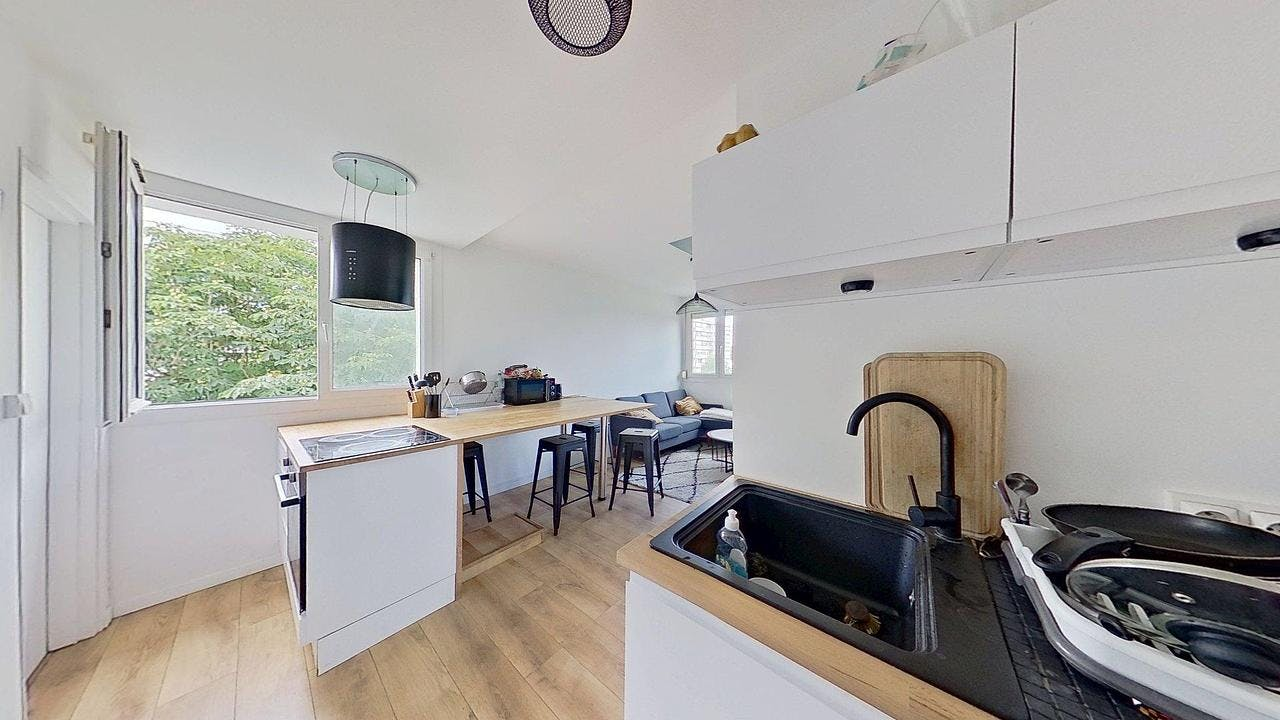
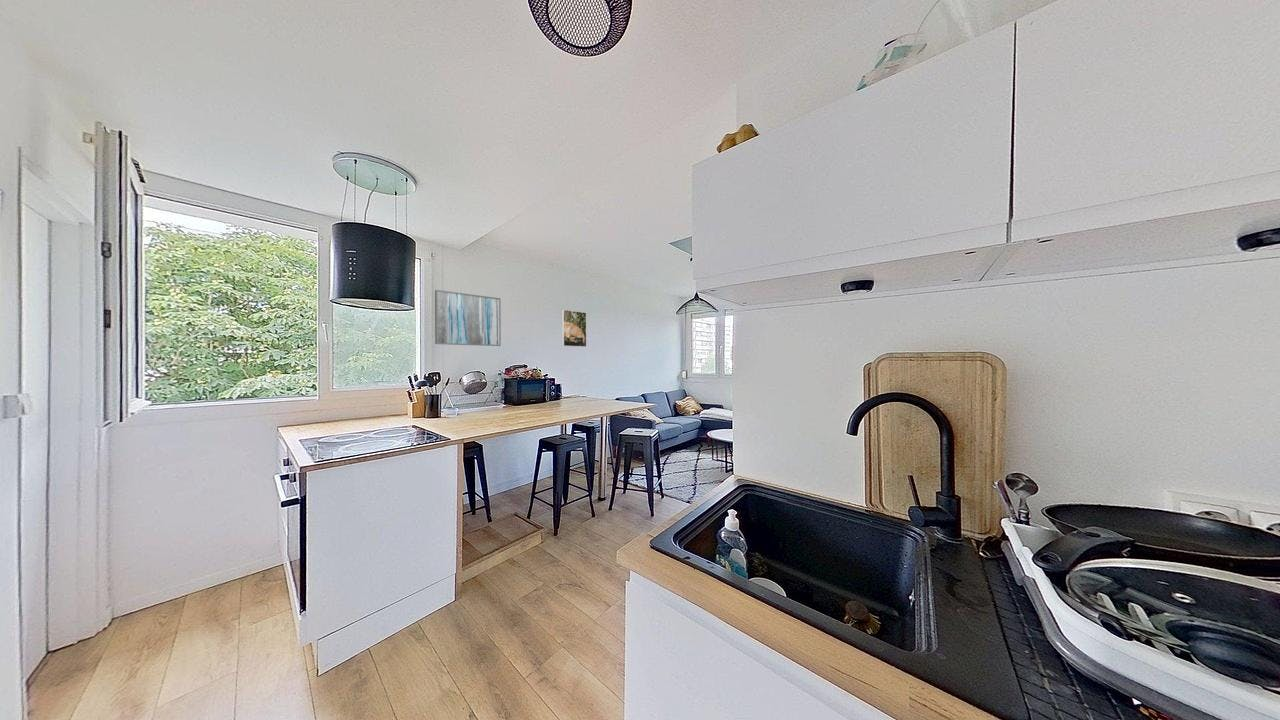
+ wall art [434,289,502,347]
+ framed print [561,309,587,348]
